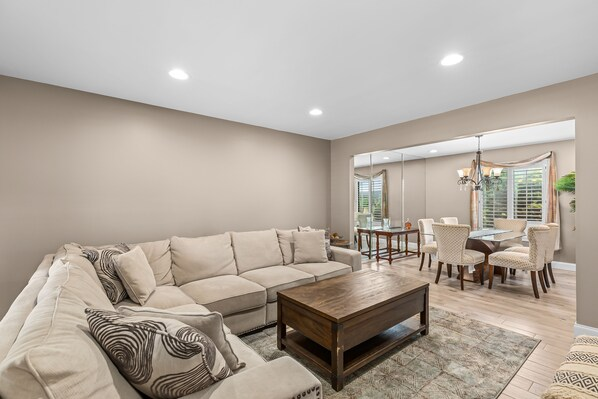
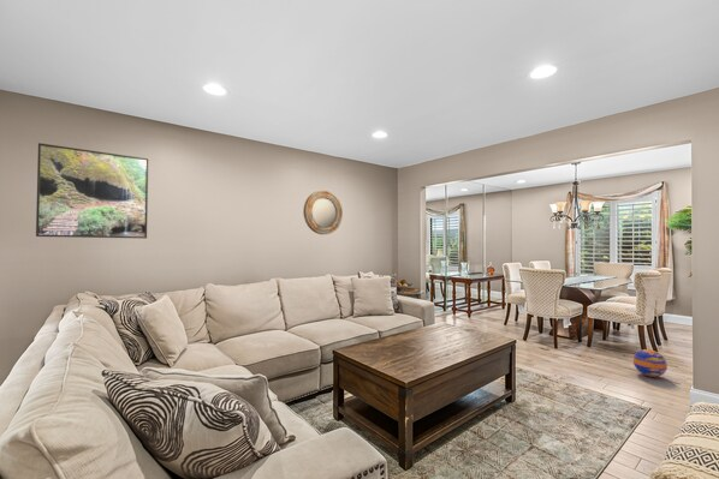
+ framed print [35,142,149,240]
+ ball [632,348,669,378]
+ home mirror [302,190,344,235]
